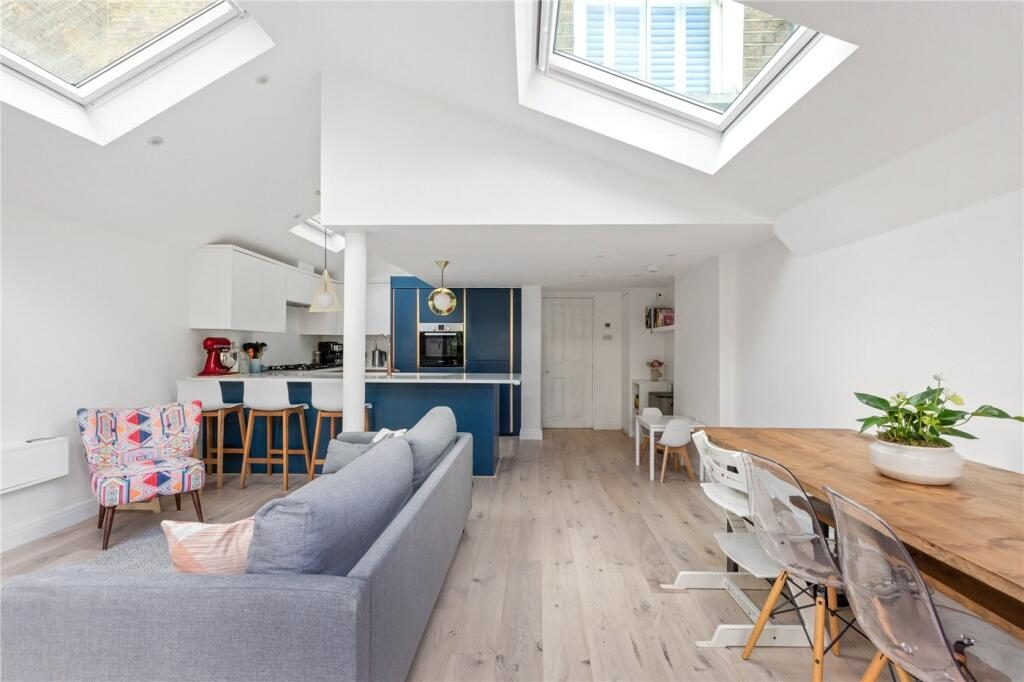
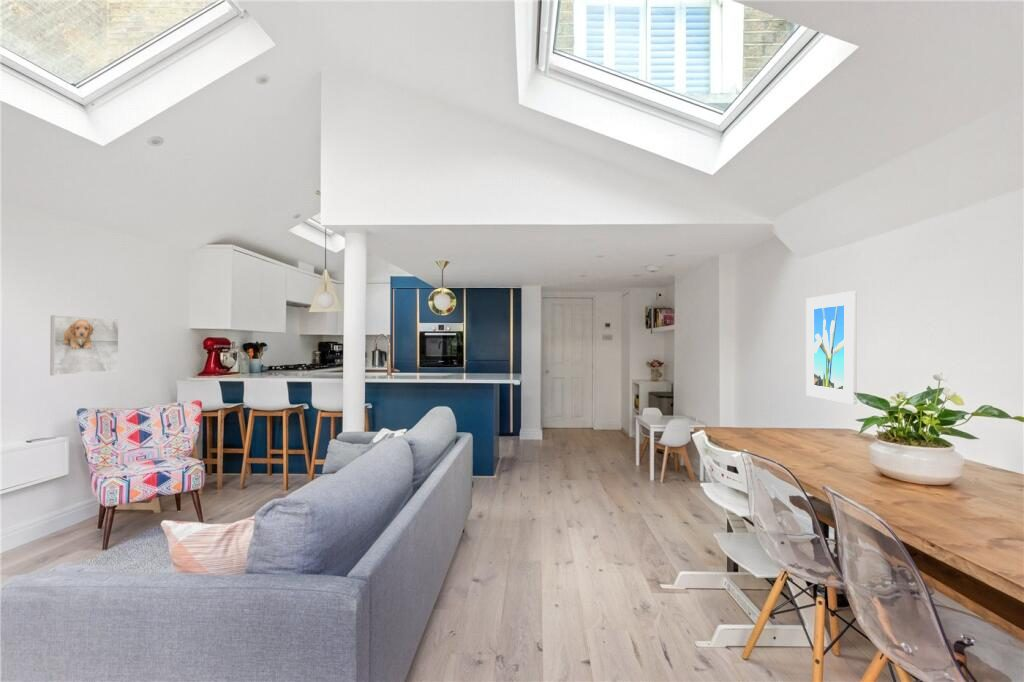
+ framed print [49,314,120,376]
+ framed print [805,290,857,405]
